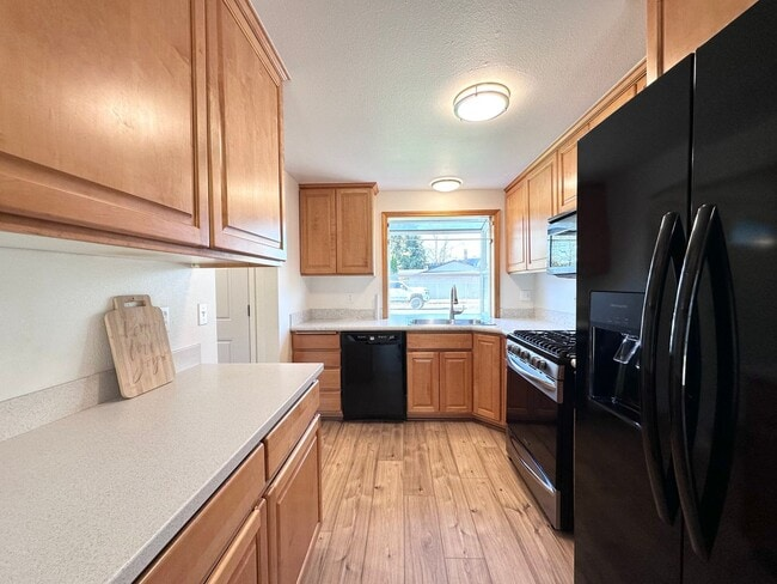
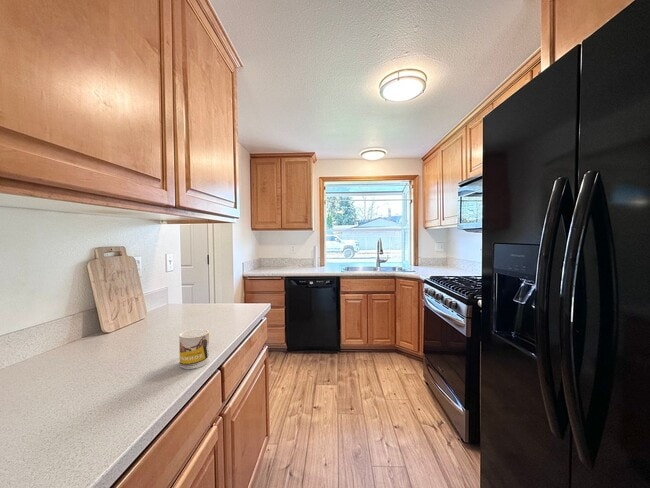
+ mug [178,328,210,370]
